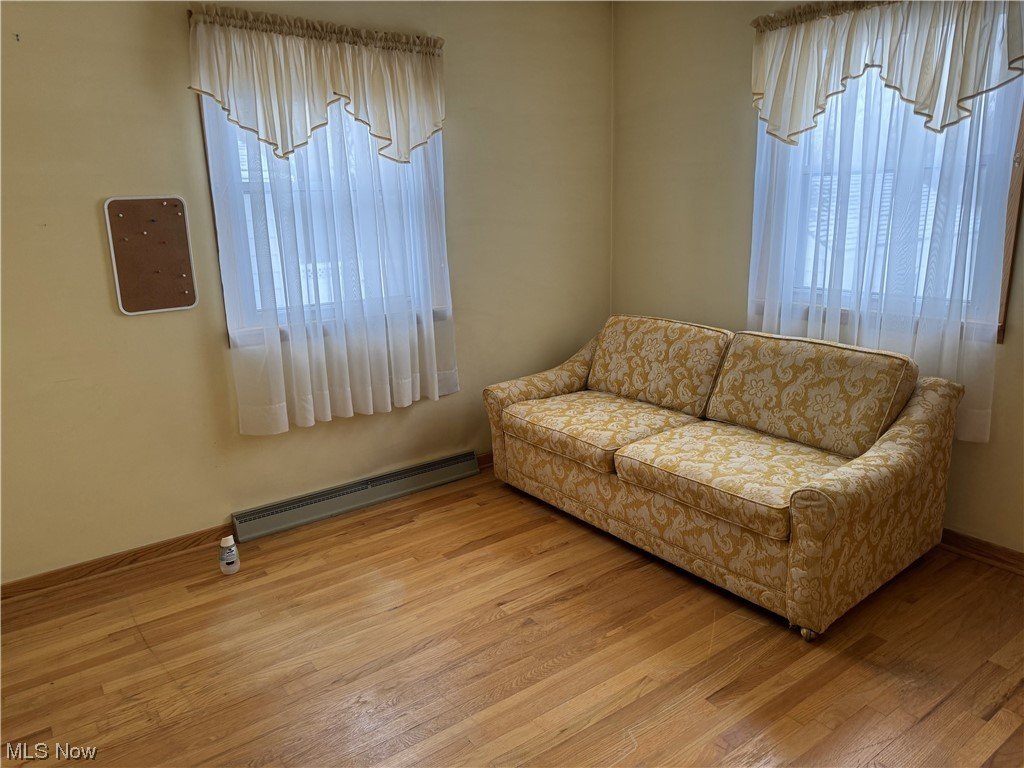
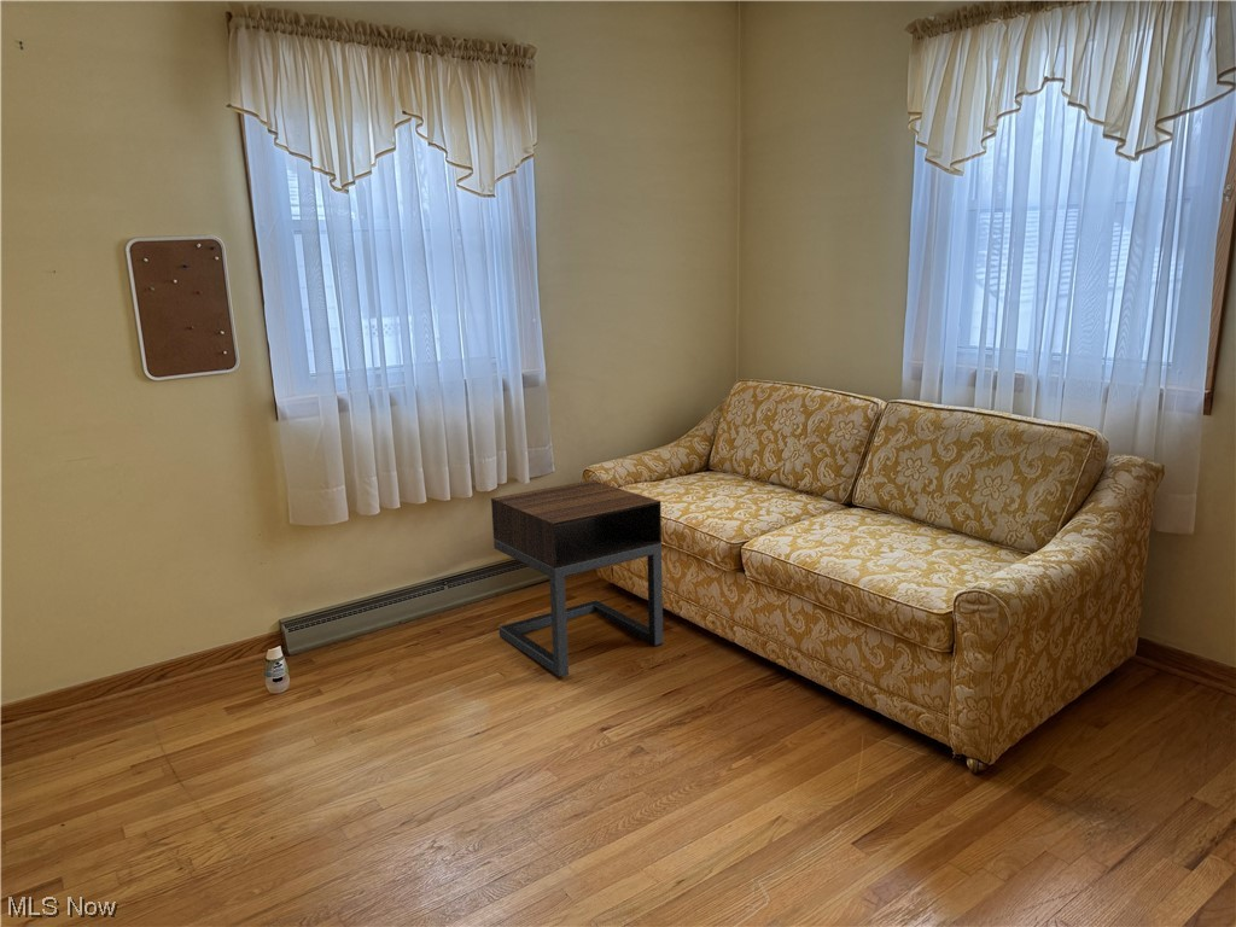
+ nightstand [490,479,664,678]
